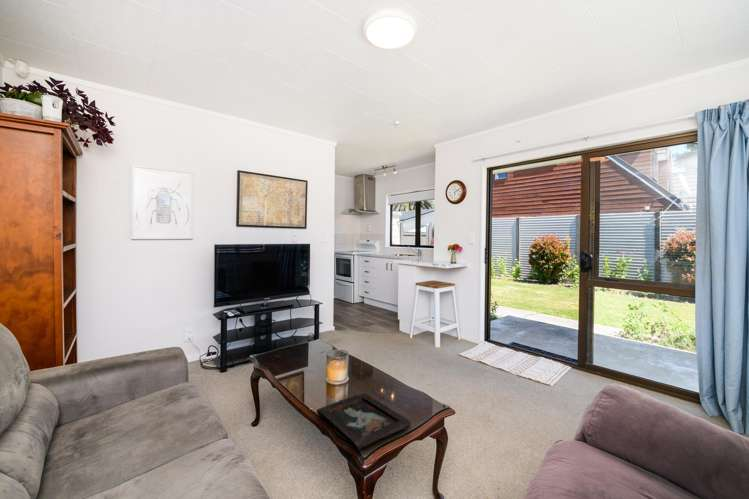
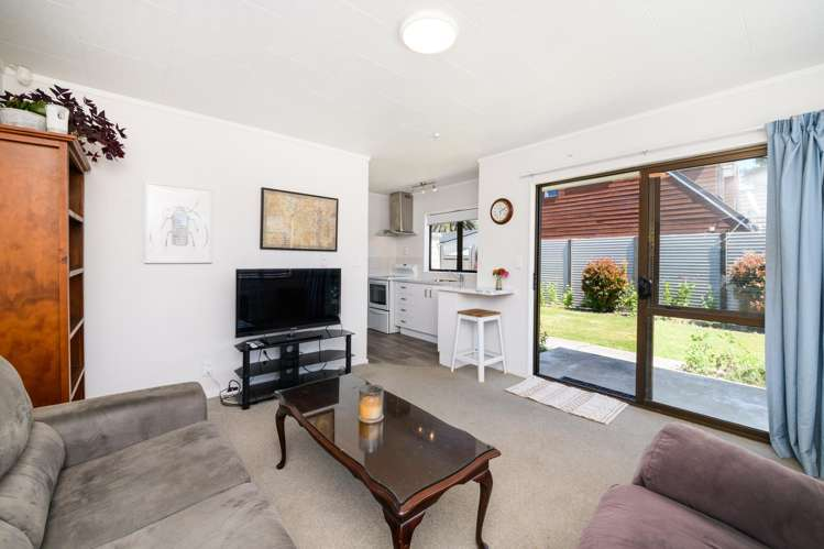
- decorative tray [316,392,412,451]
